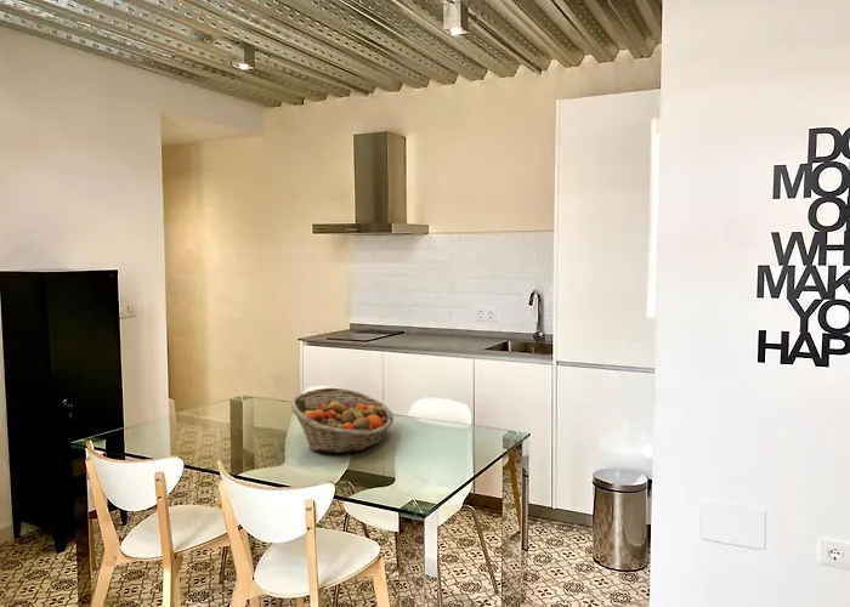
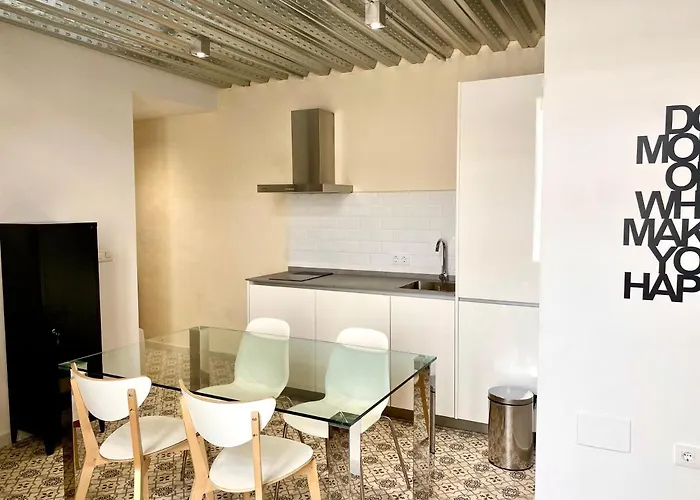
- fruit basket [289,386,395,454]
